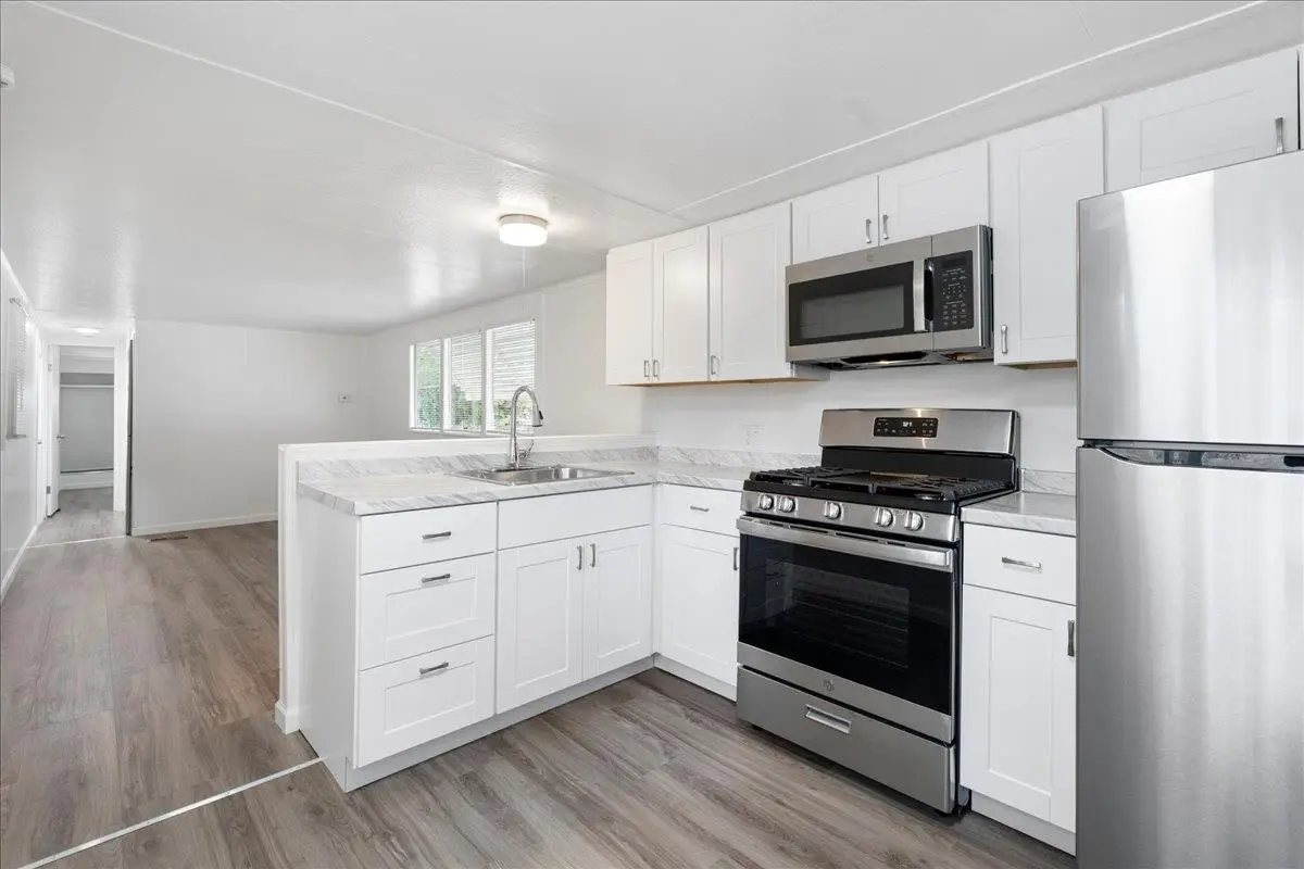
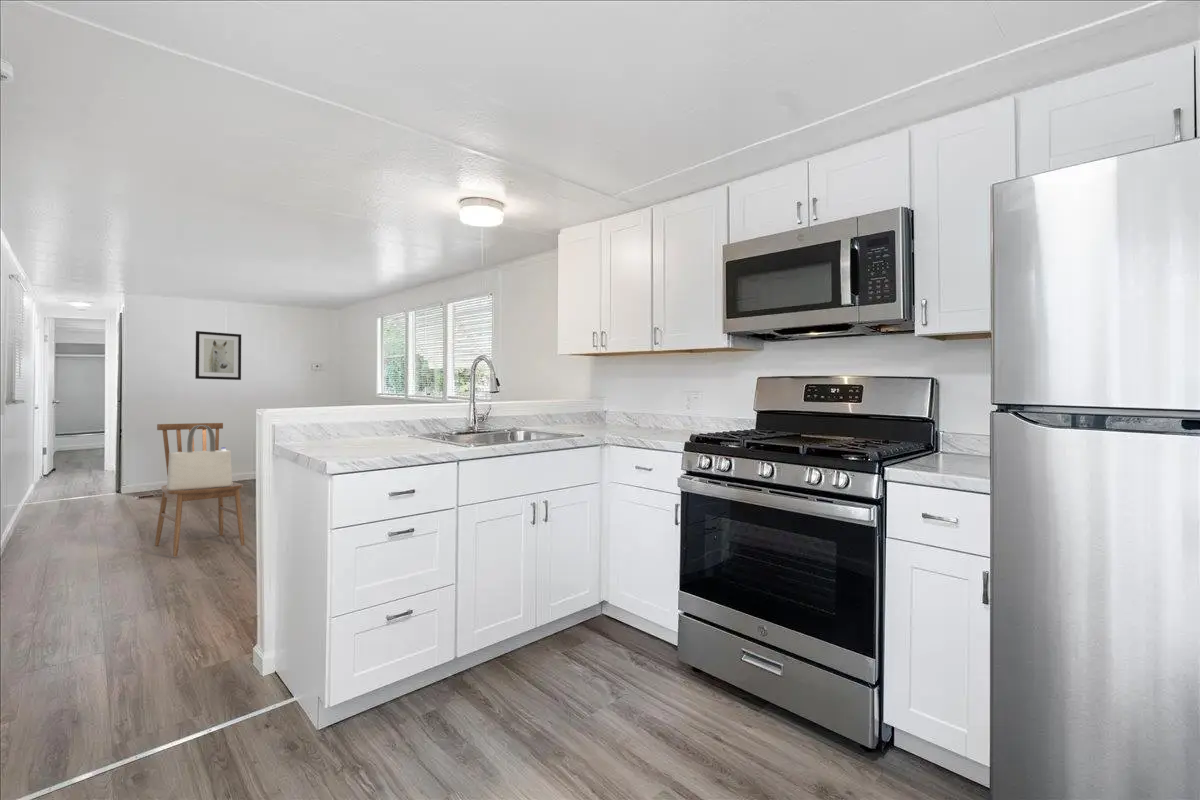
+ dining chair [154,422,246,557]
+ tote bag [166,425,233,490]
+ wall art [194,330,242,381]
